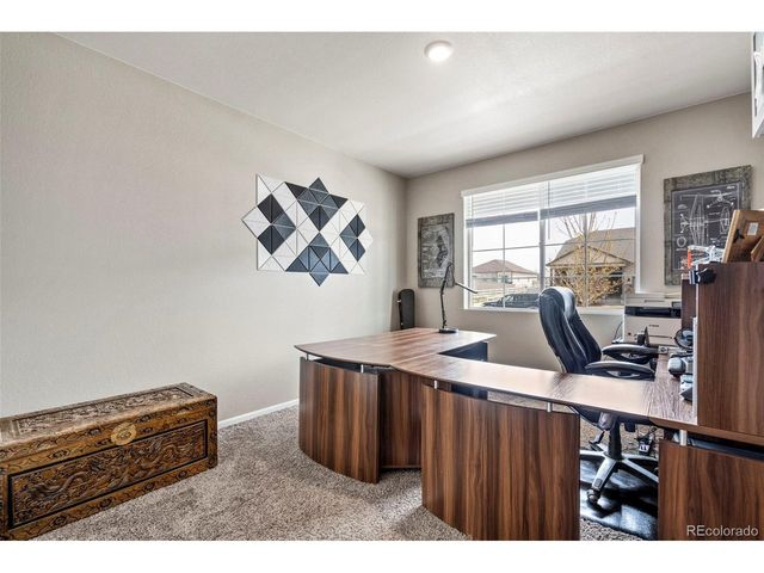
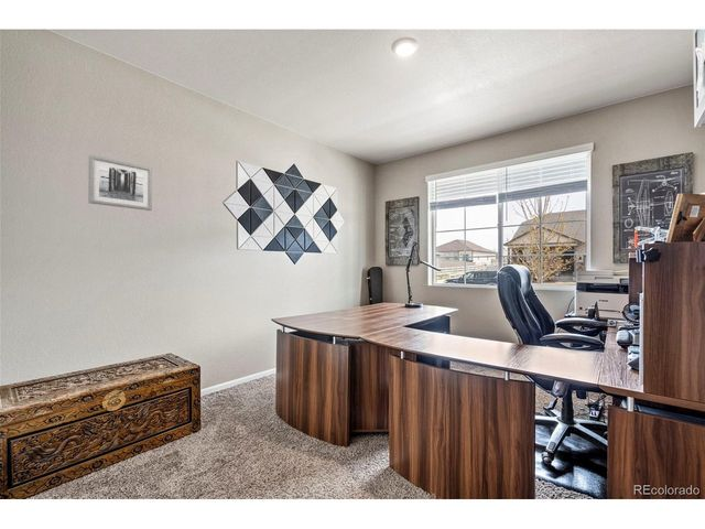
+ wall art [87,154,153,212]
